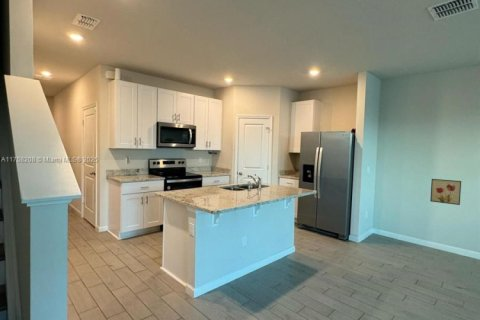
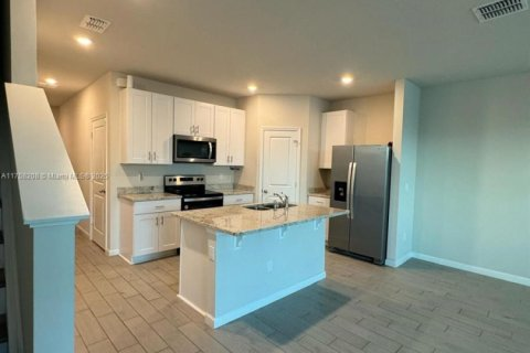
- wall art [429,178,462,206]
